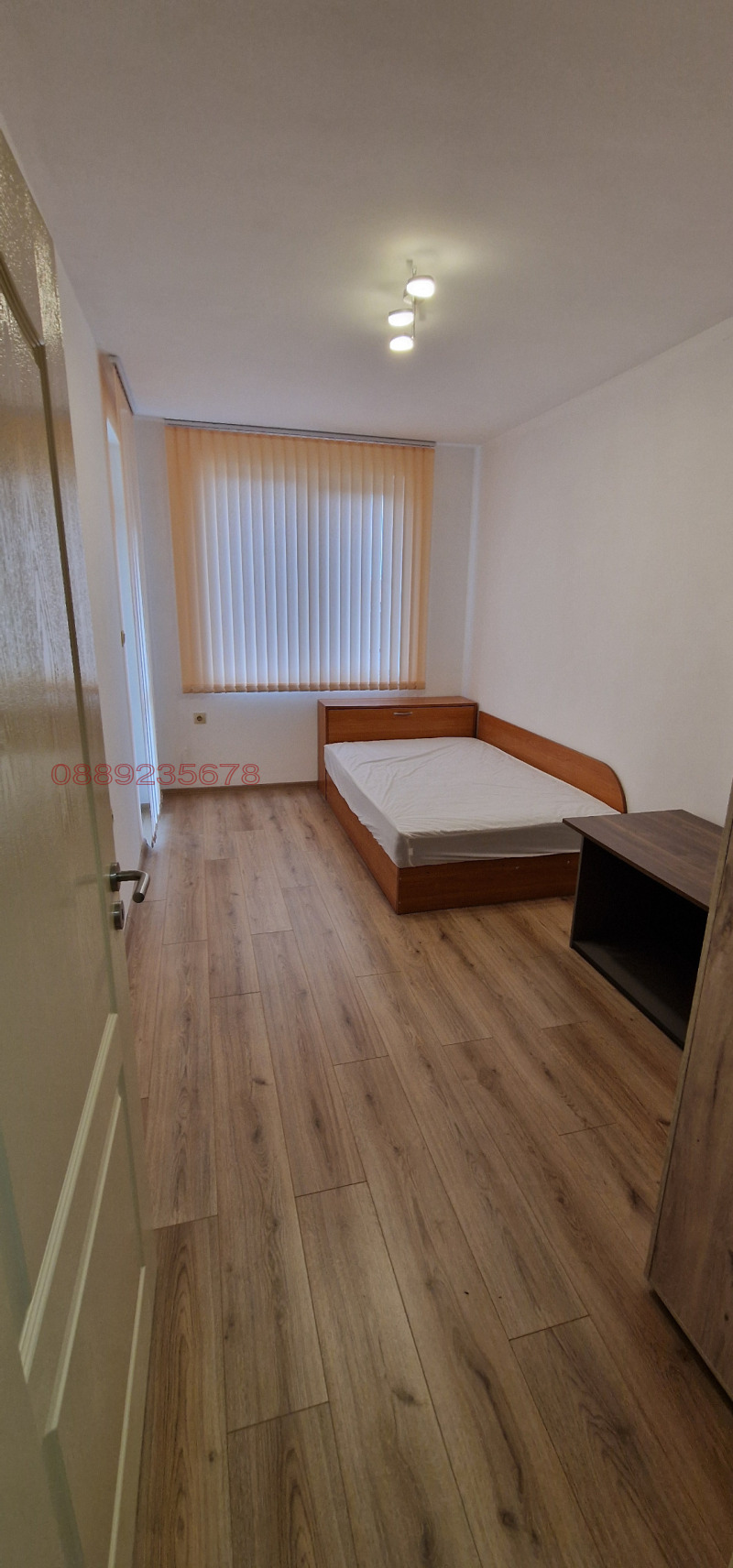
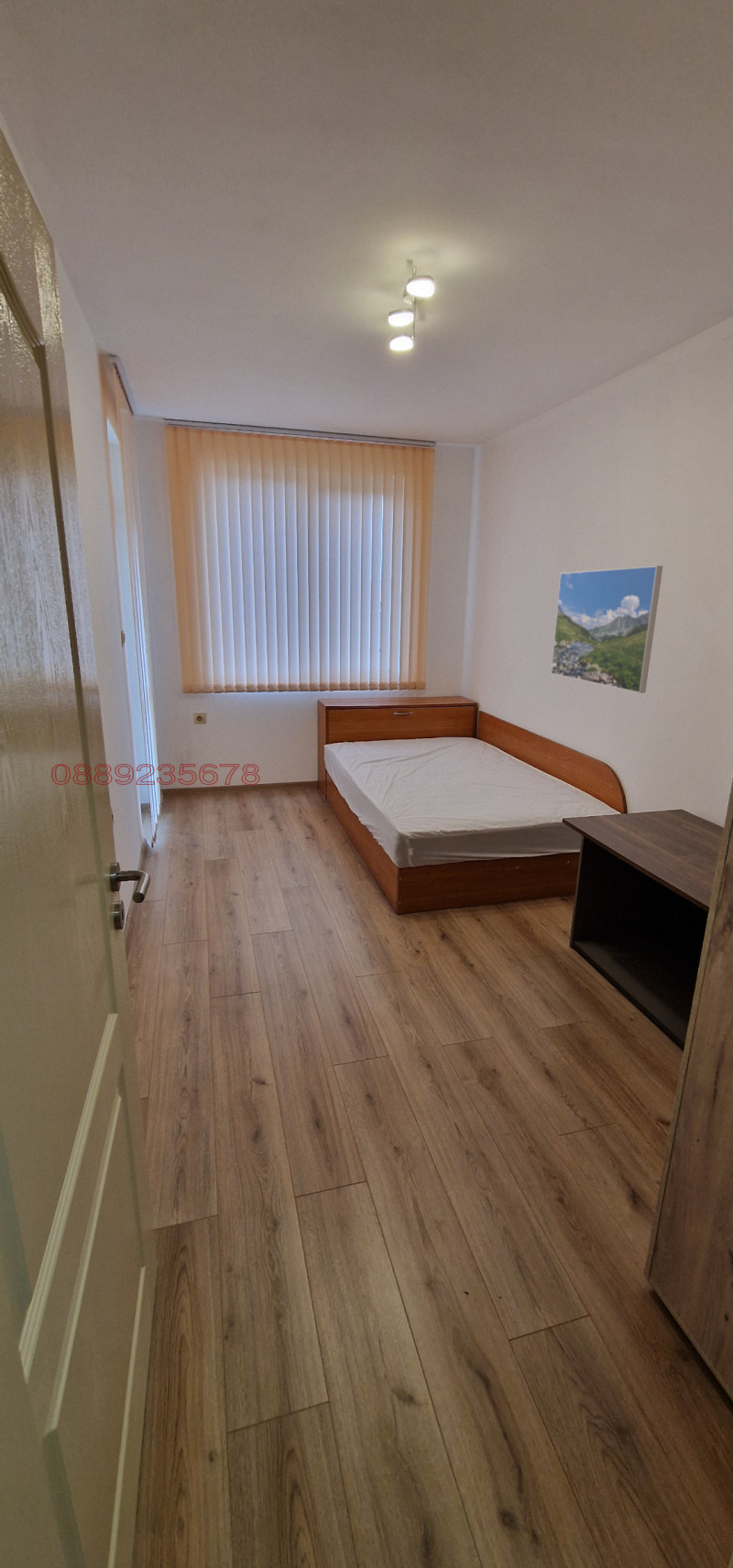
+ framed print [550,565,663,694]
